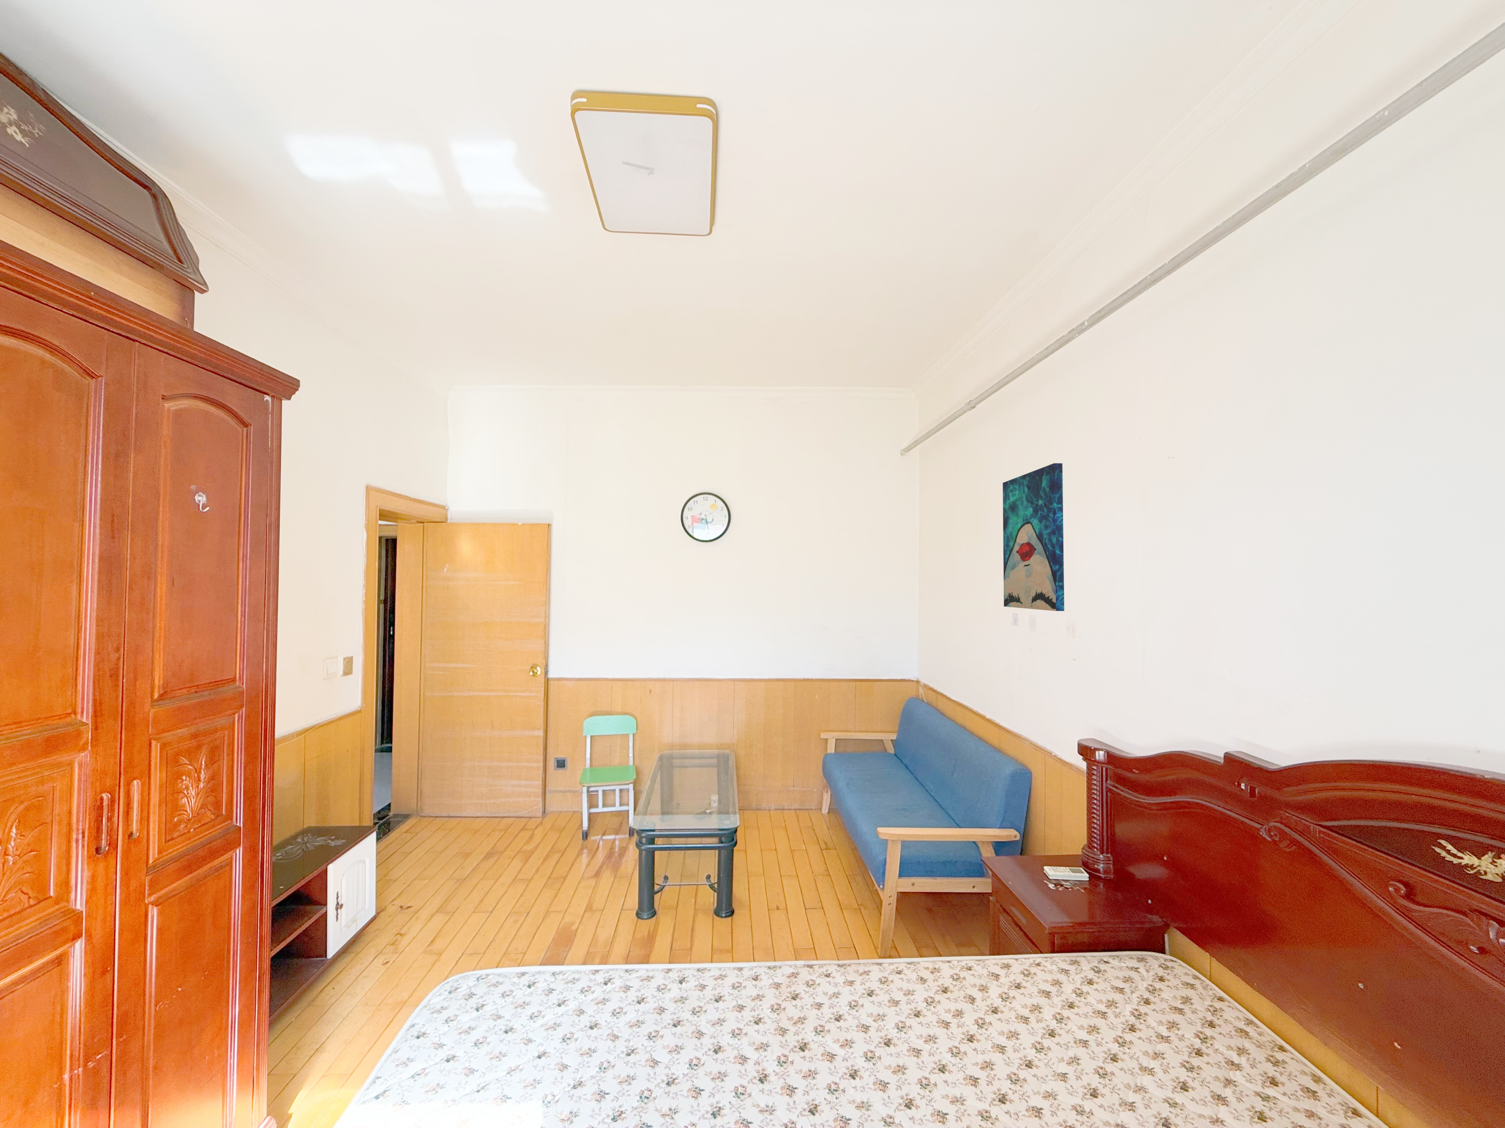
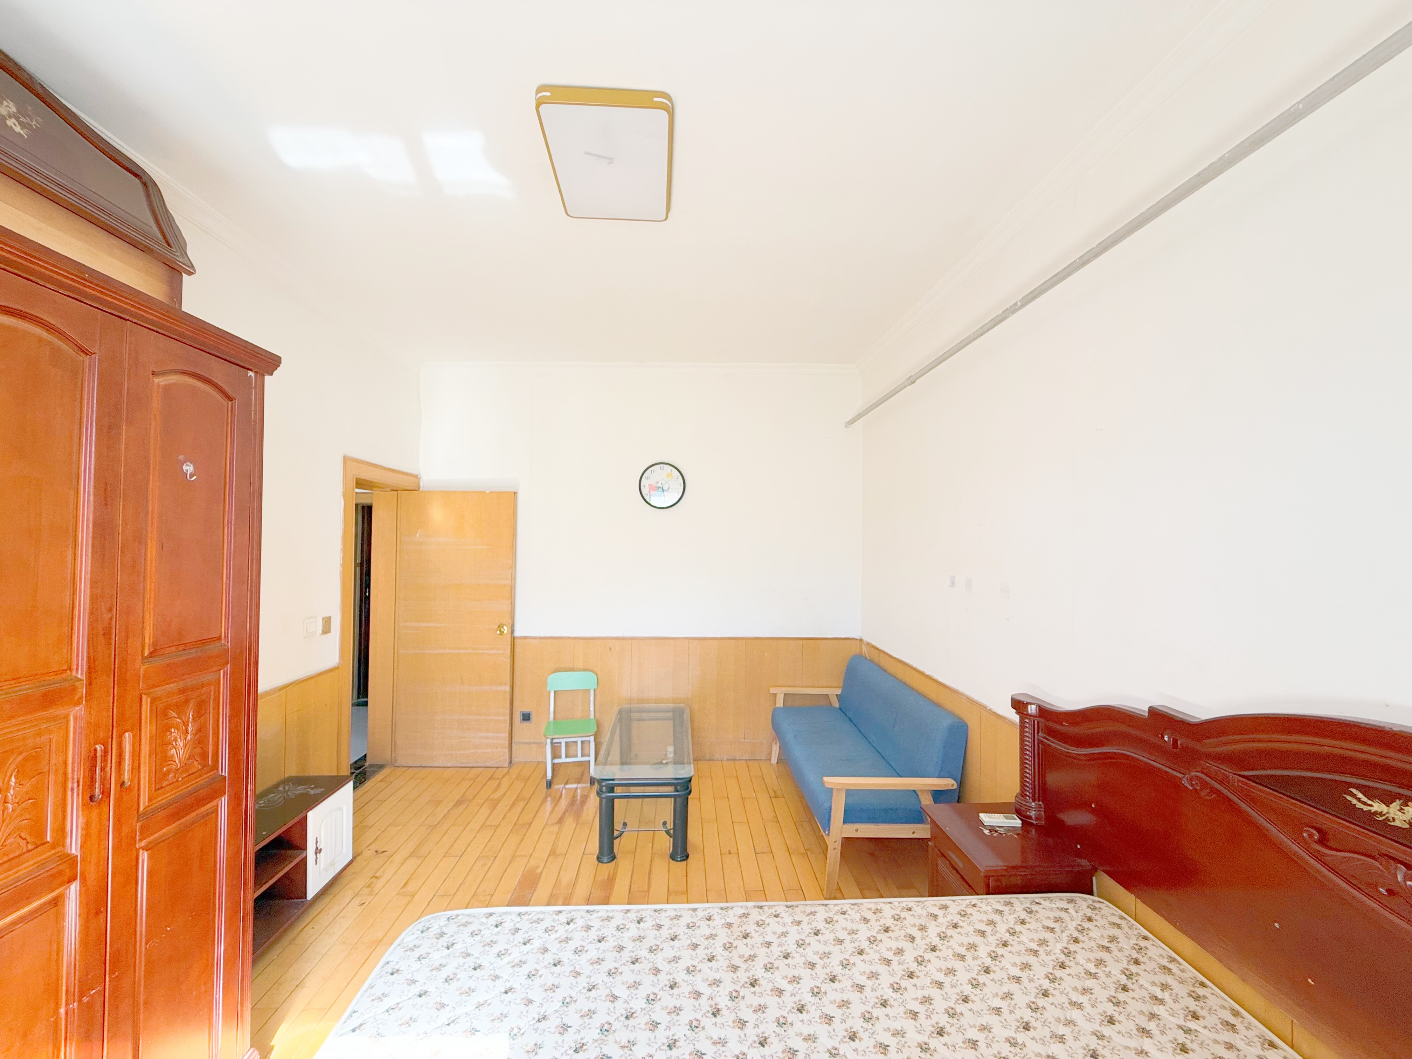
- wall art [1003,463,1064,611]
